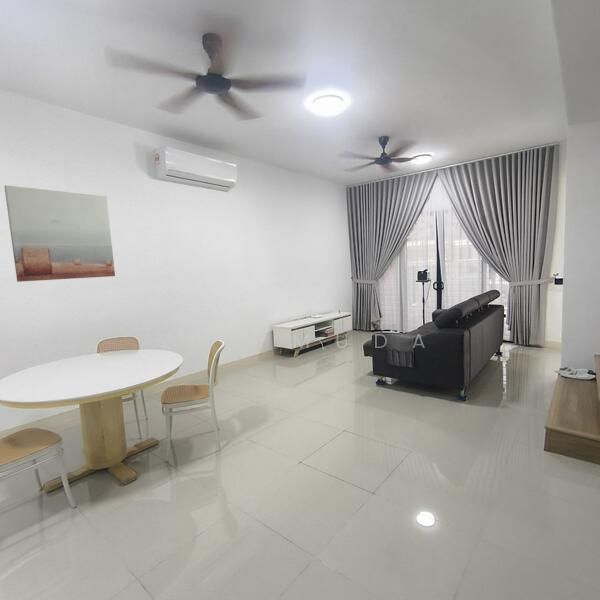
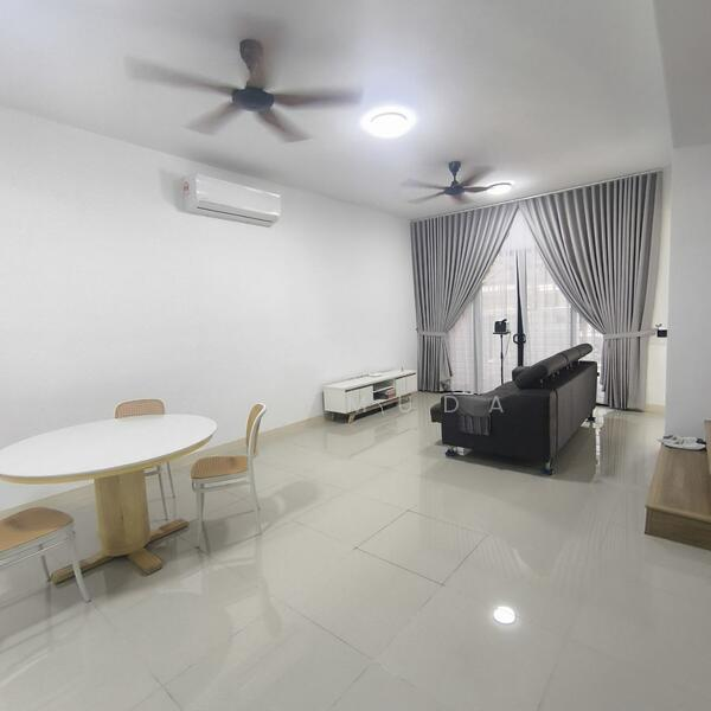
- wall art [3,185,116,283]
